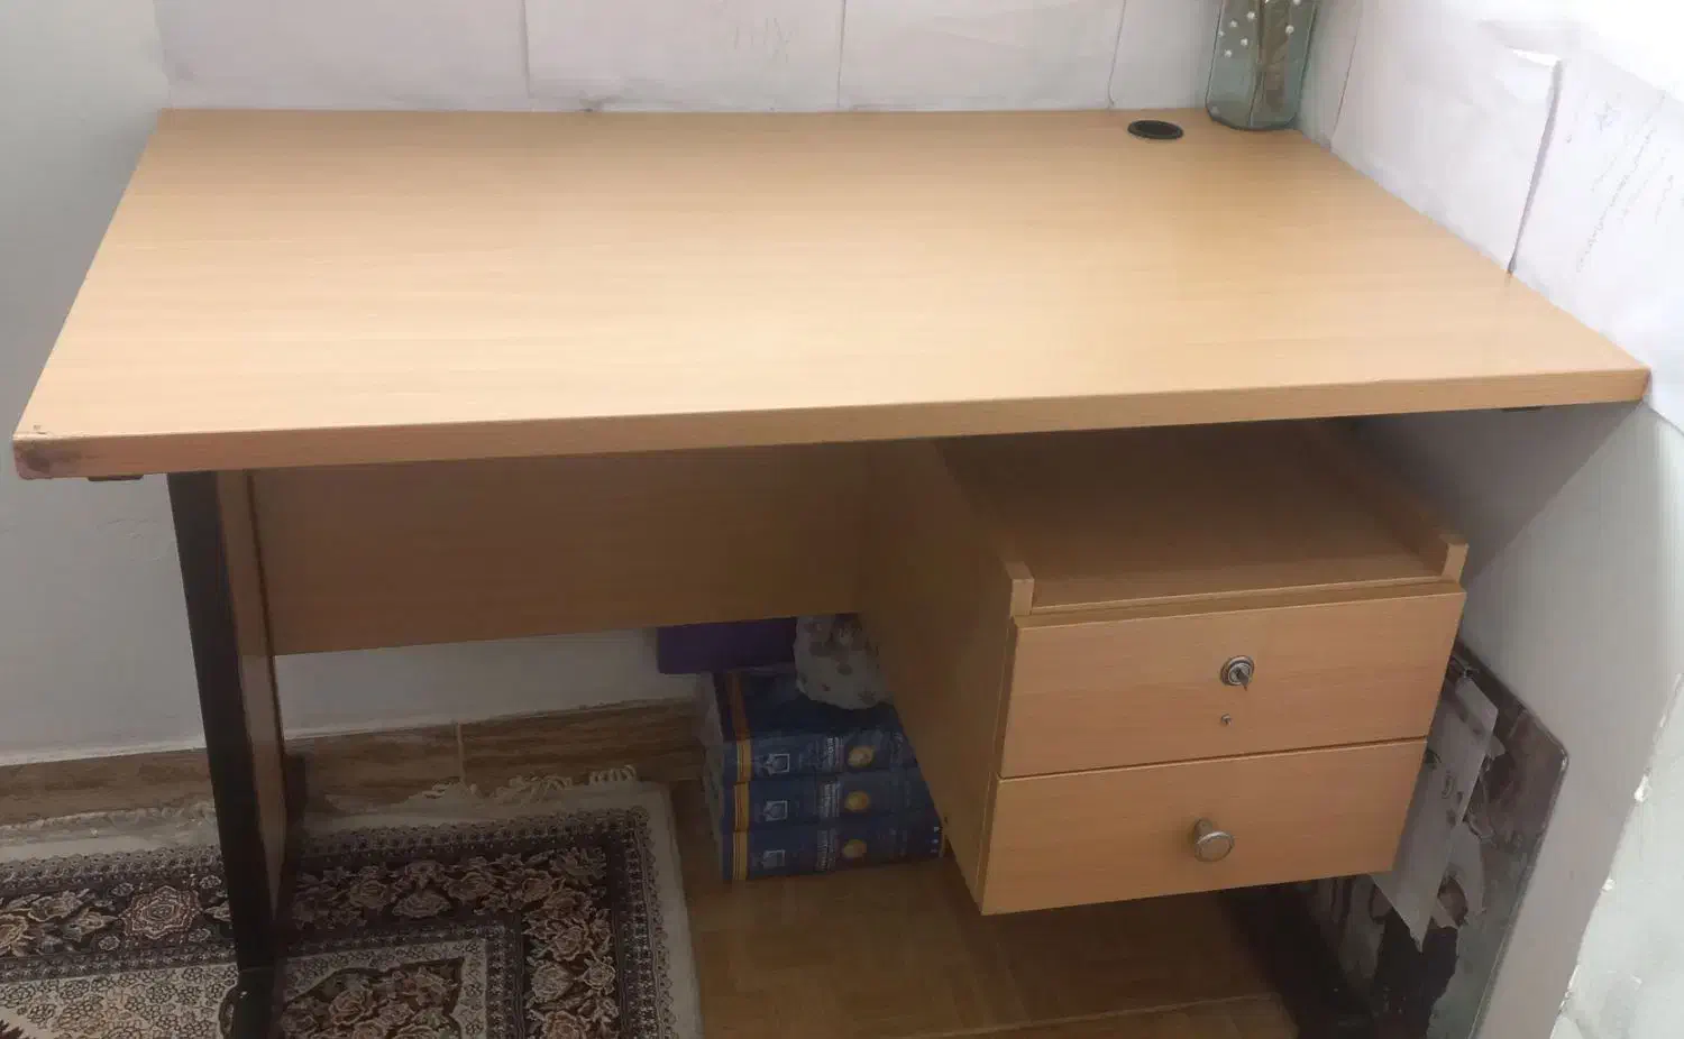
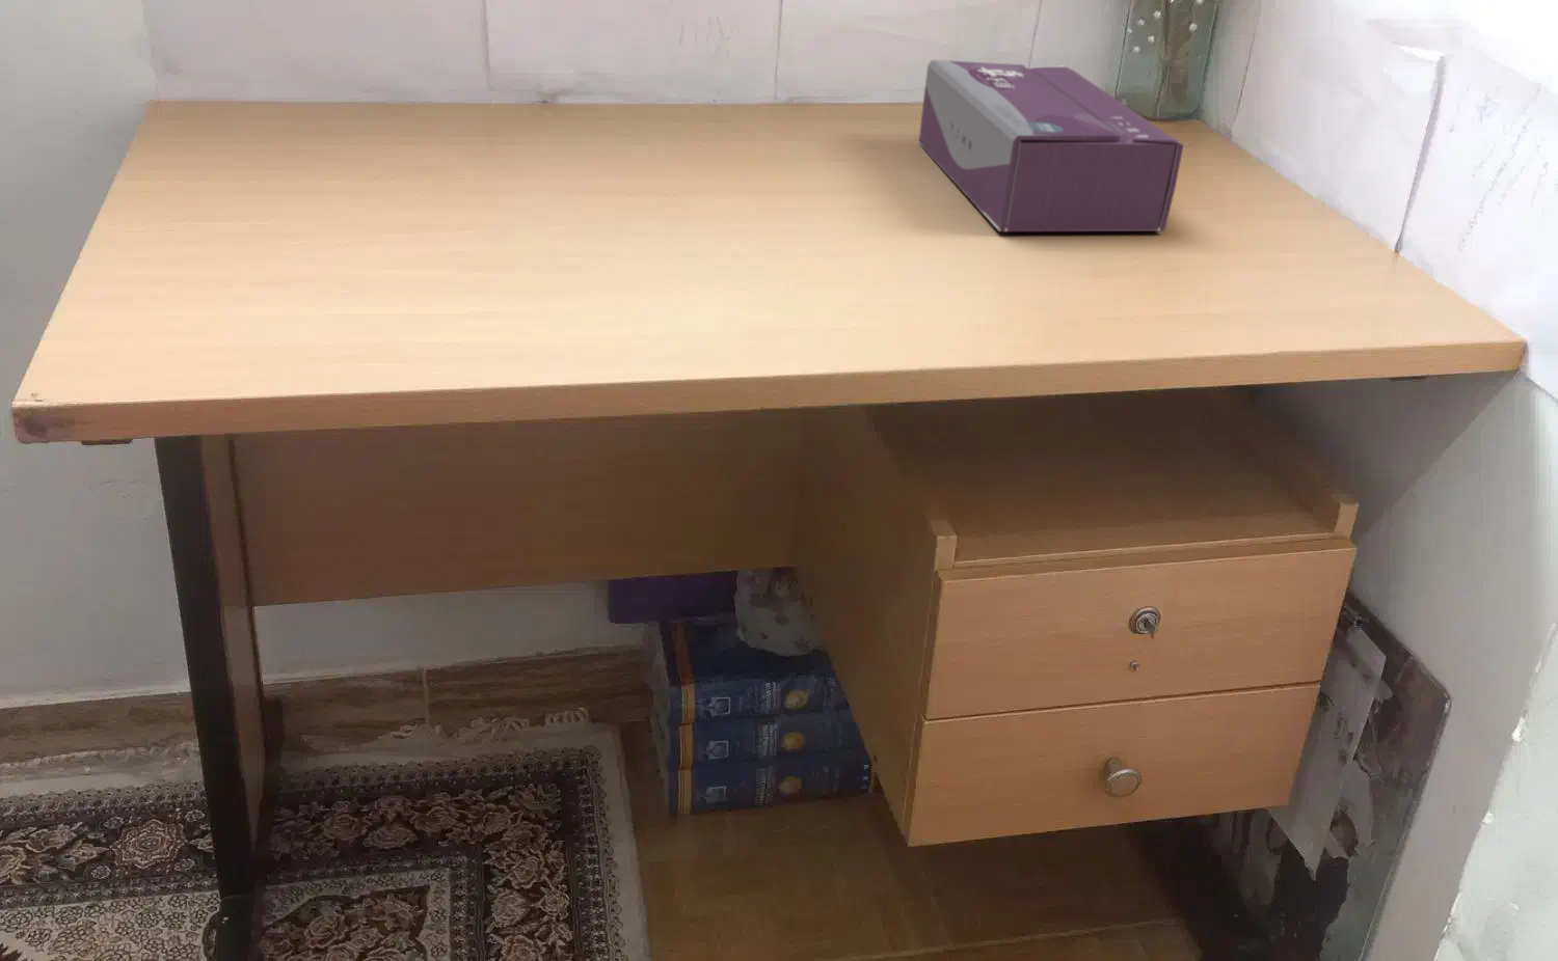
+ tissue box [917,59,1184,232]
